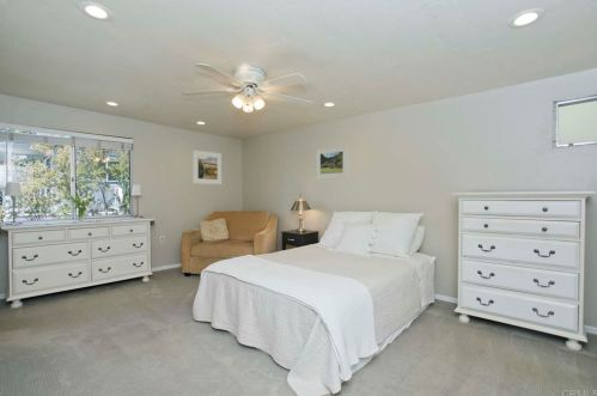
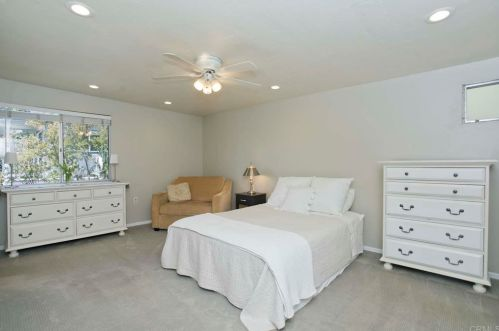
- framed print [191,148,223,185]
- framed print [315,145,349,181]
